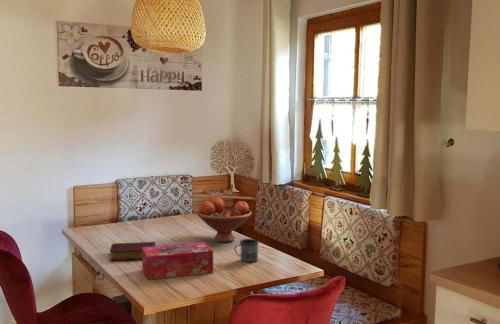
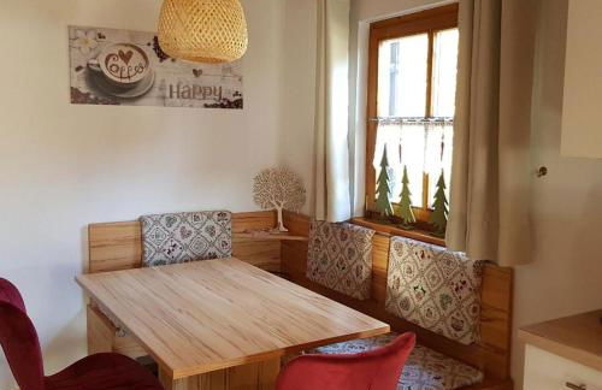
- tissue box [141,241,214,281]
- book [108,241,157,262]
- mug [234,238,260,263]
- fruit bowl [196,197,253,243]
